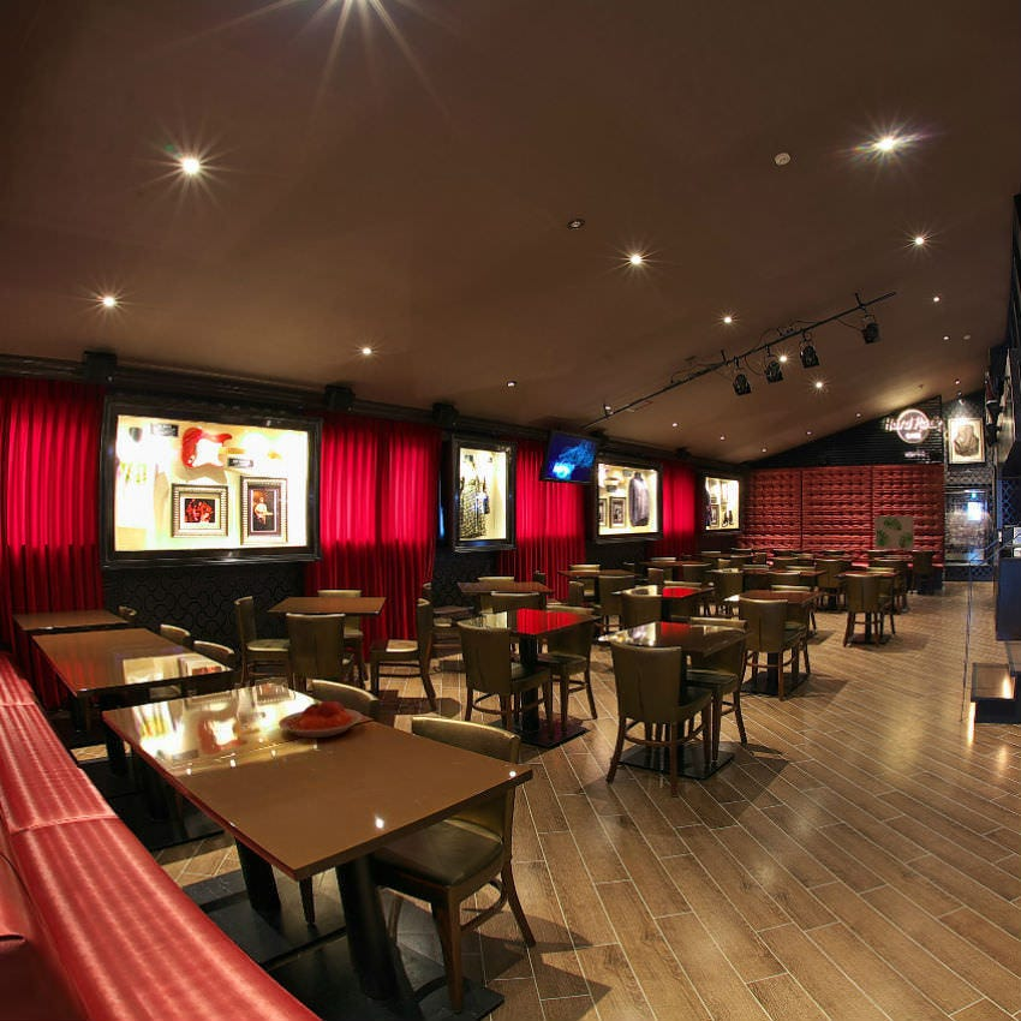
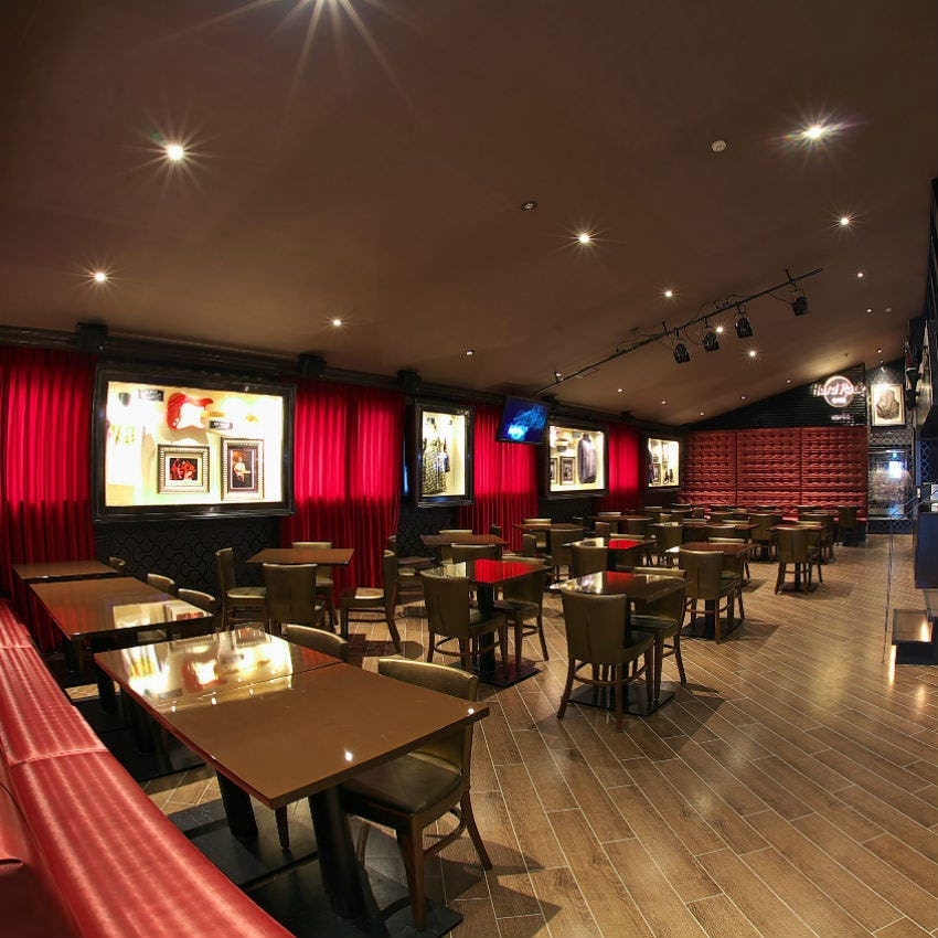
- wall art [873,514,915,551]
- plate [277,698,364,739]
